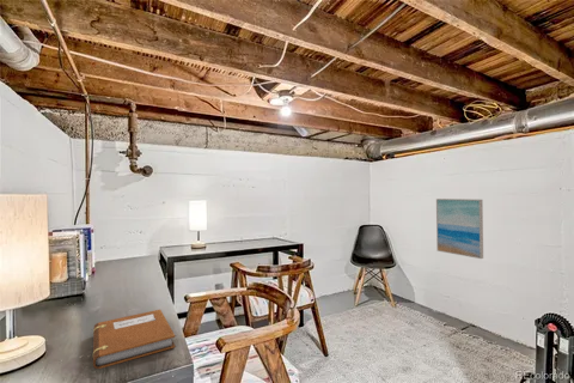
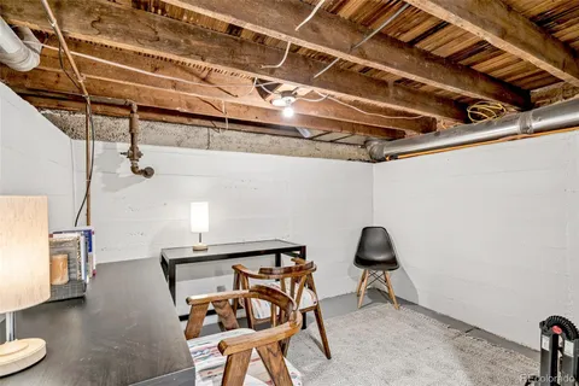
- notebook [92,309,176,370]
- wall art [435,197,484,260]
